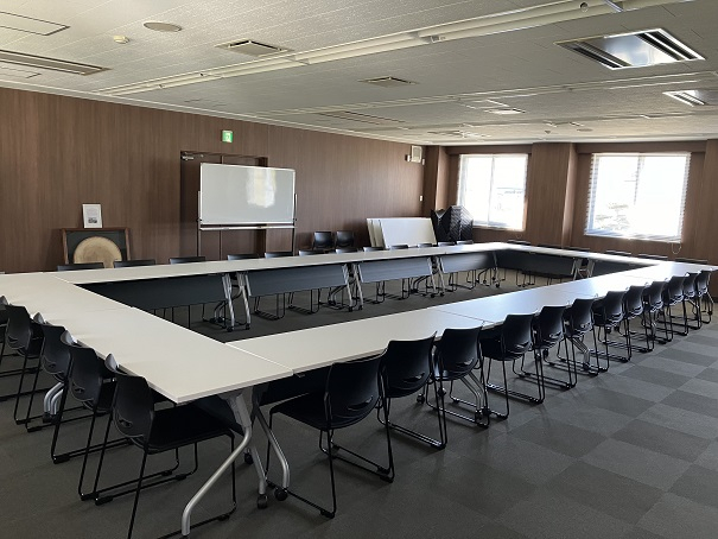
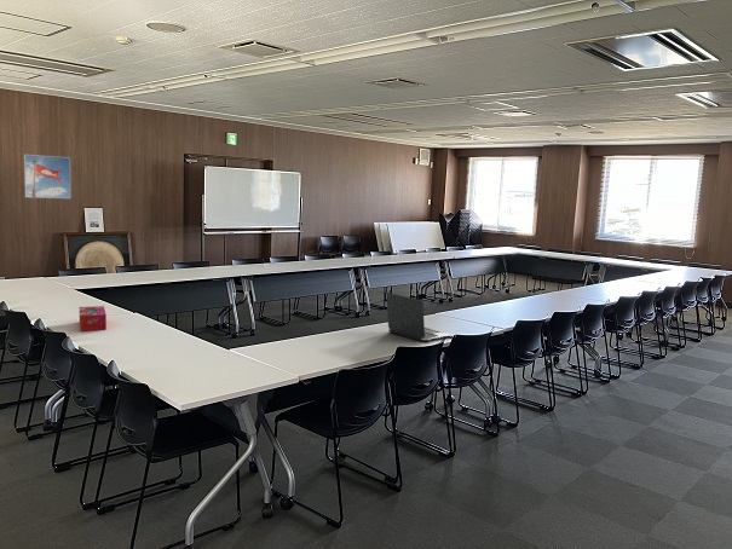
+ laptop [386,291,455,343]
+ tissue box [79,305,108,333]
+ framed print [23,154,71,200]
